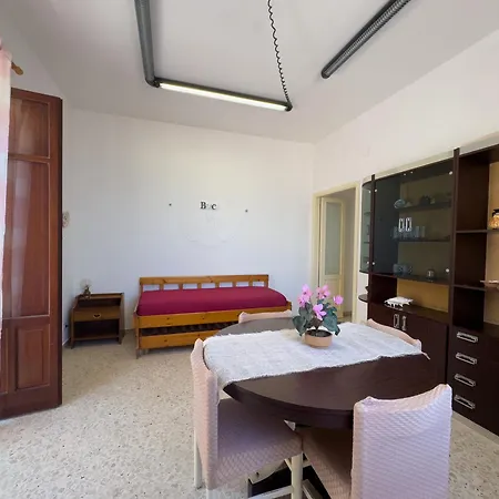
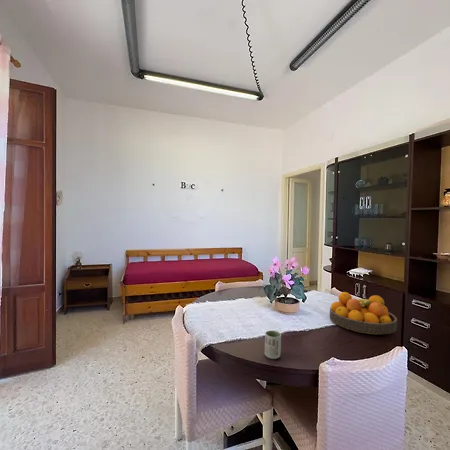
+ cup [264,330,282,360]
+ fruit bowl [329,291,398,335]
